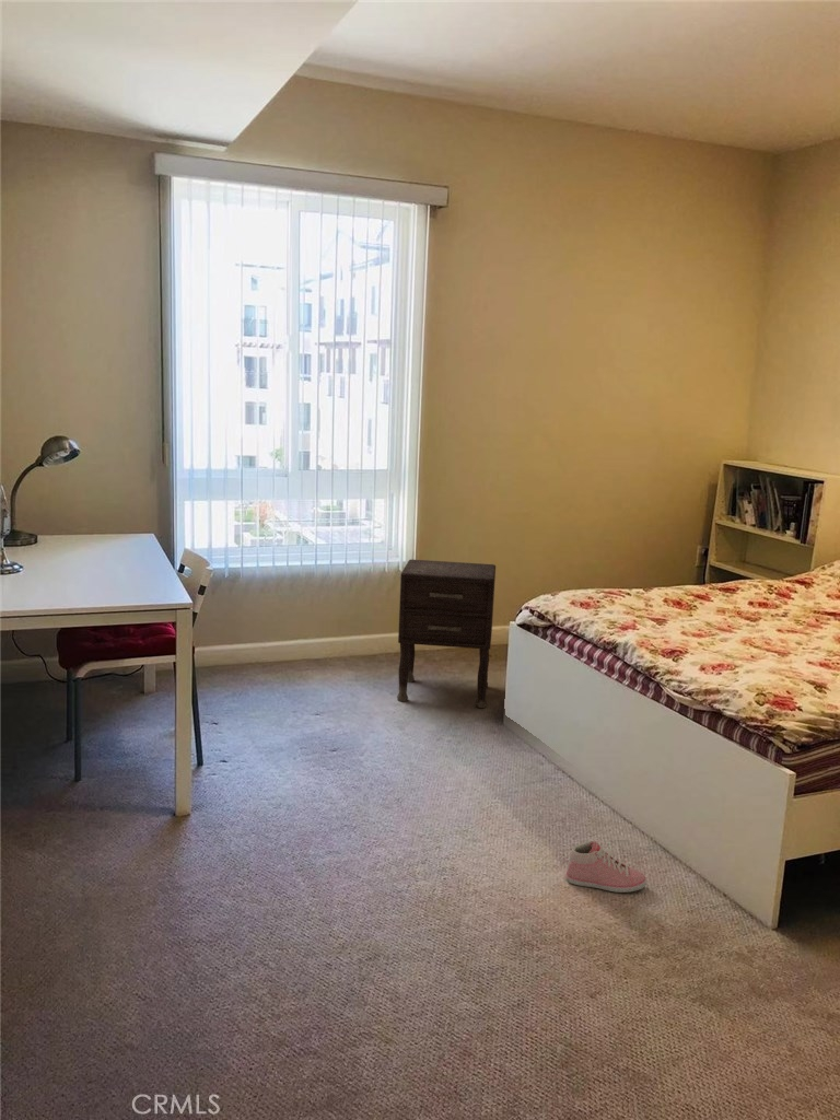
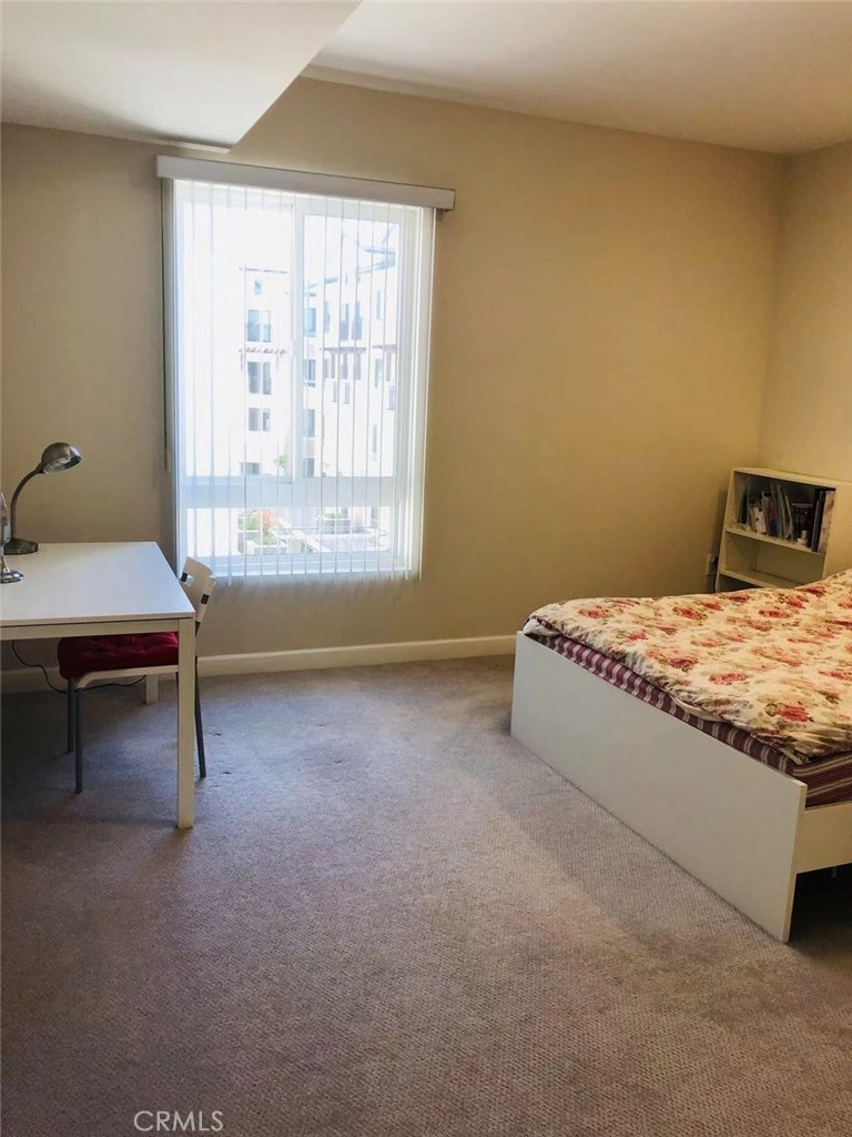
- sneaker [564,840,648,894]
- nightstand [396,559,497,709]
